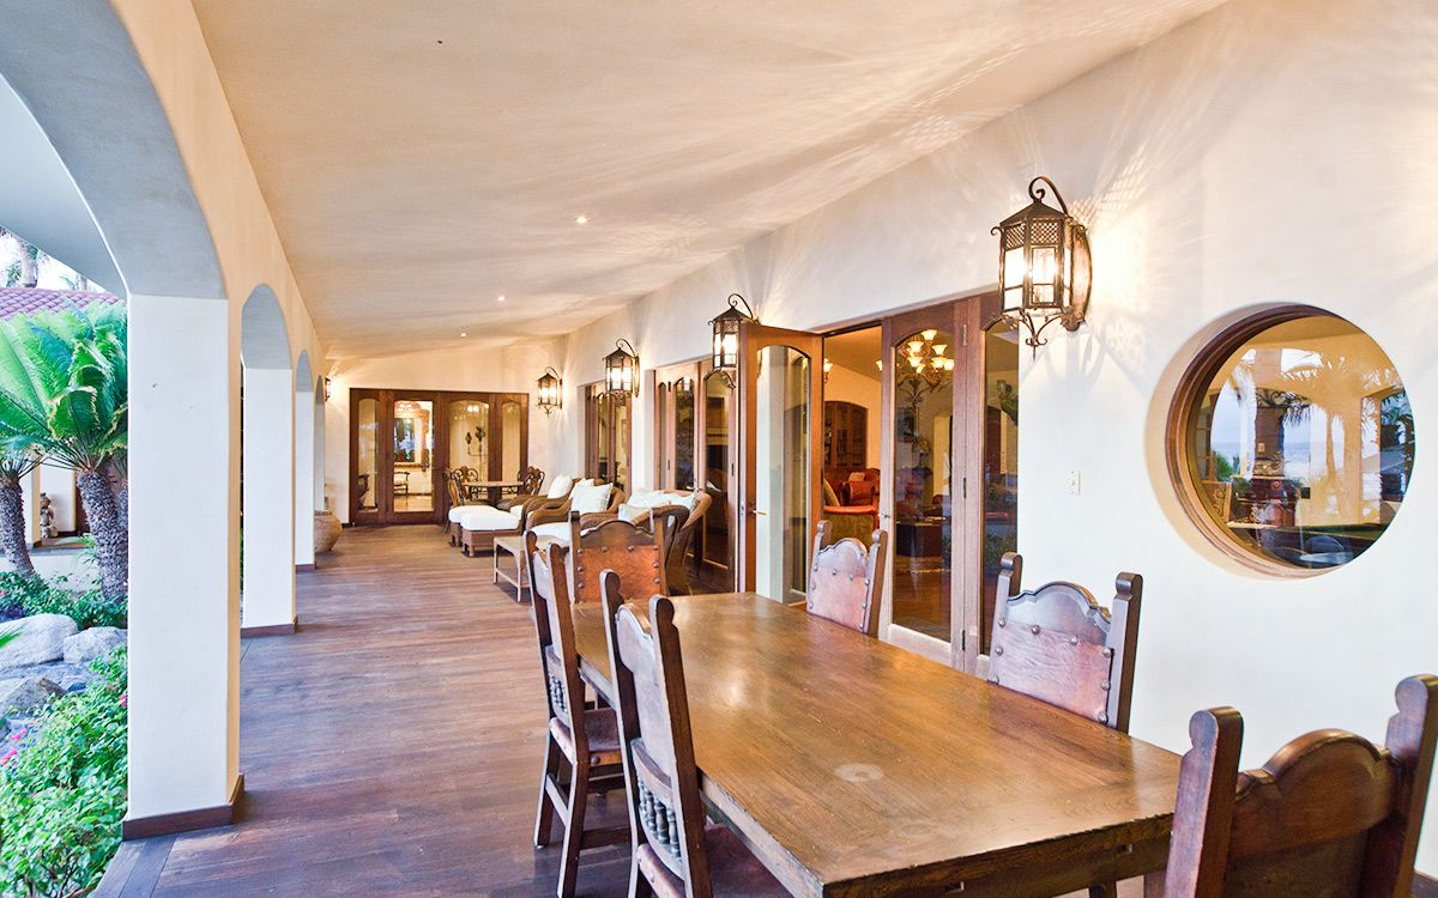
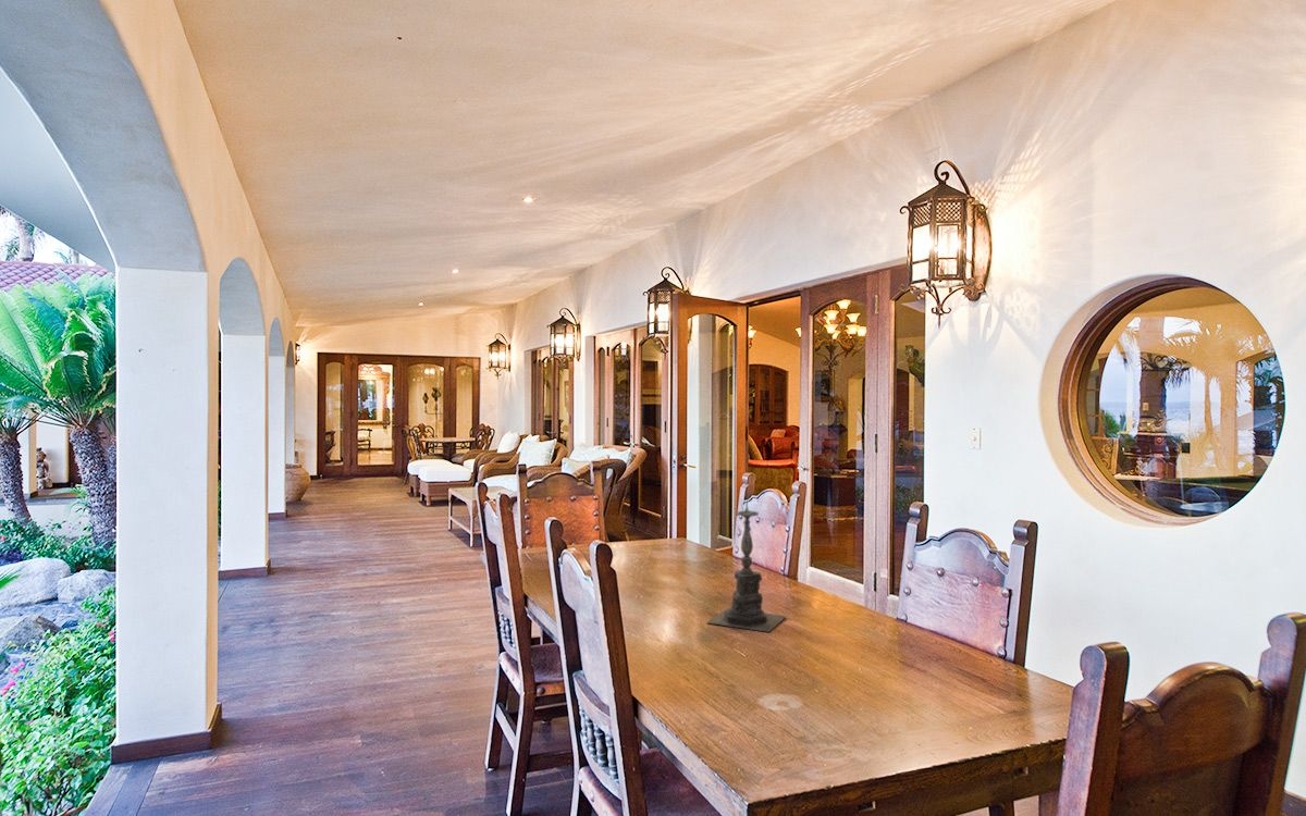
+ candle holder [705,493,788,633]
